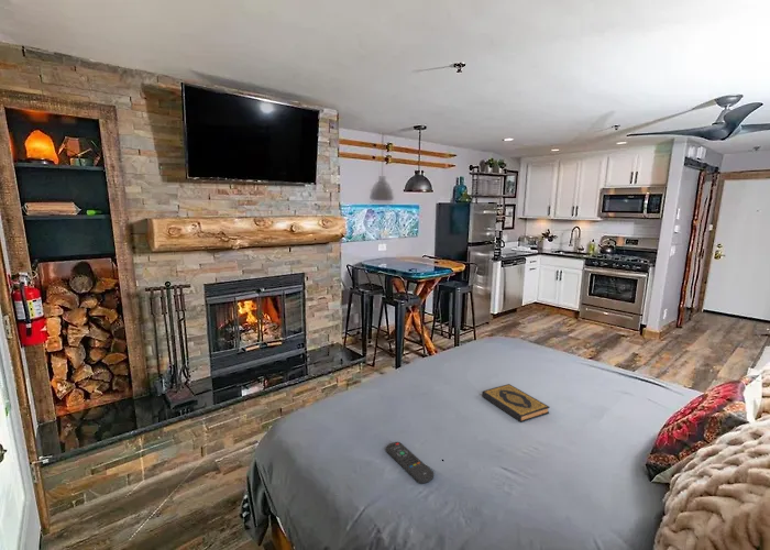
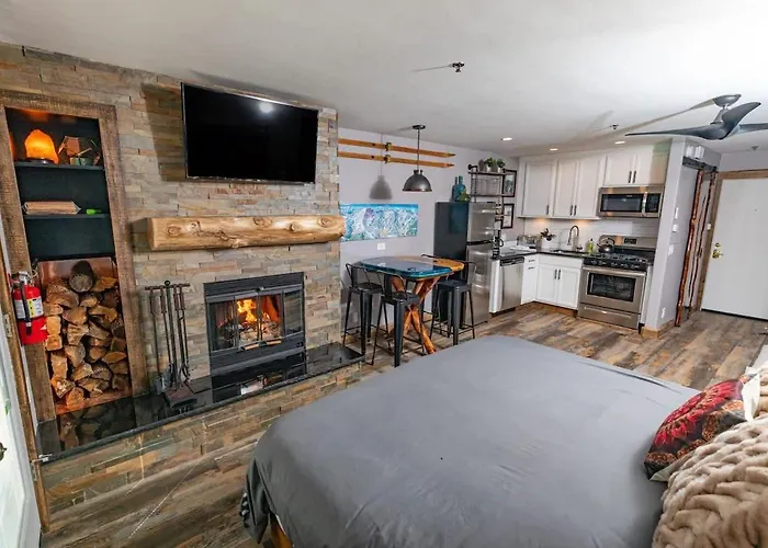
- hardback book [481,383,551,424]
- remote control [385,441,435,484]
